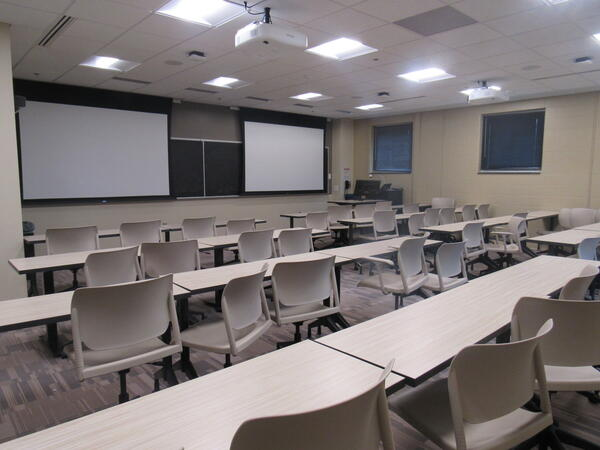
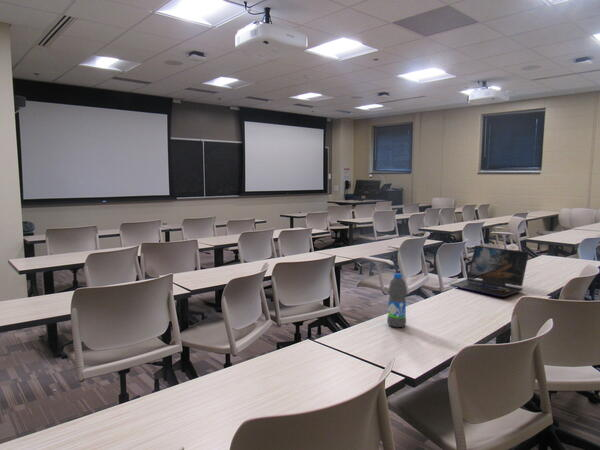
+ laptop [448,245,530,298]
+ water bottle [386,272,408,328]
